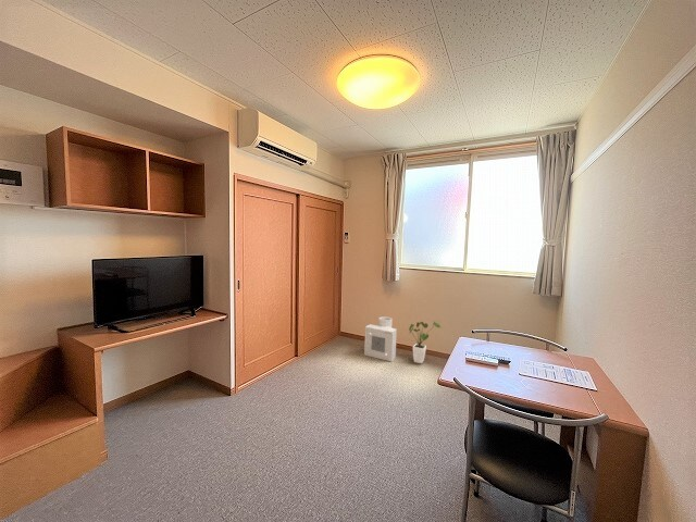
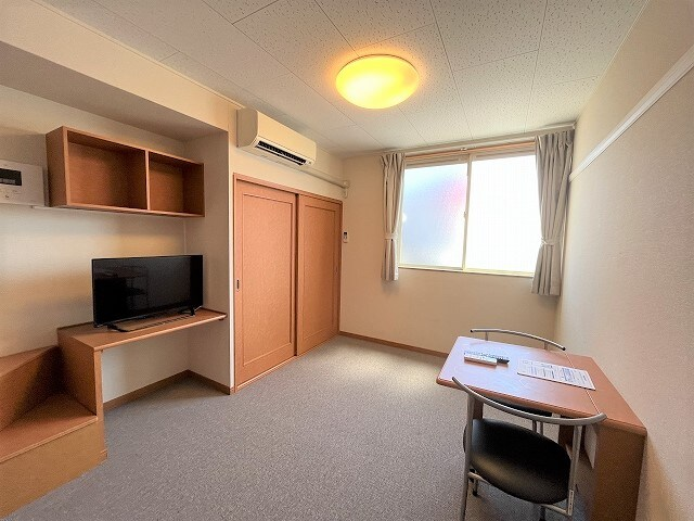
- house plant [408,321,442,364]
- air purifier [363,315,398,362]
